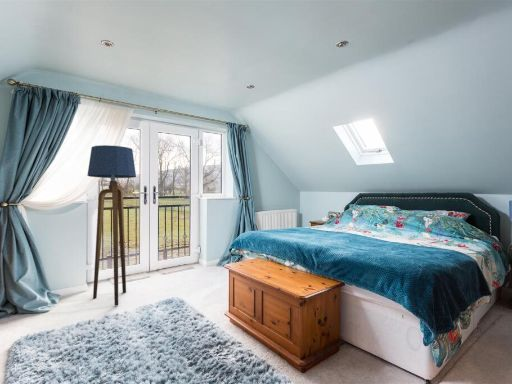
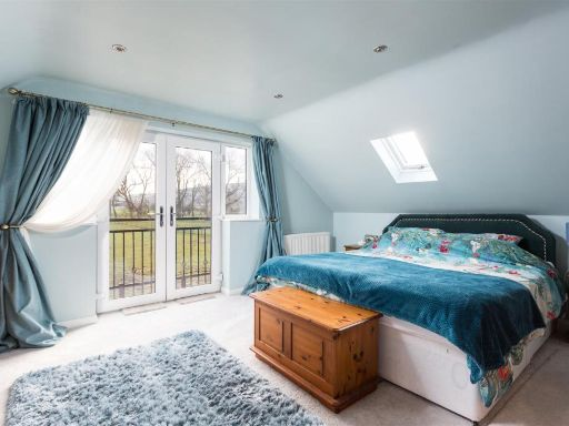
- floor lamp [87,144,137,307]
